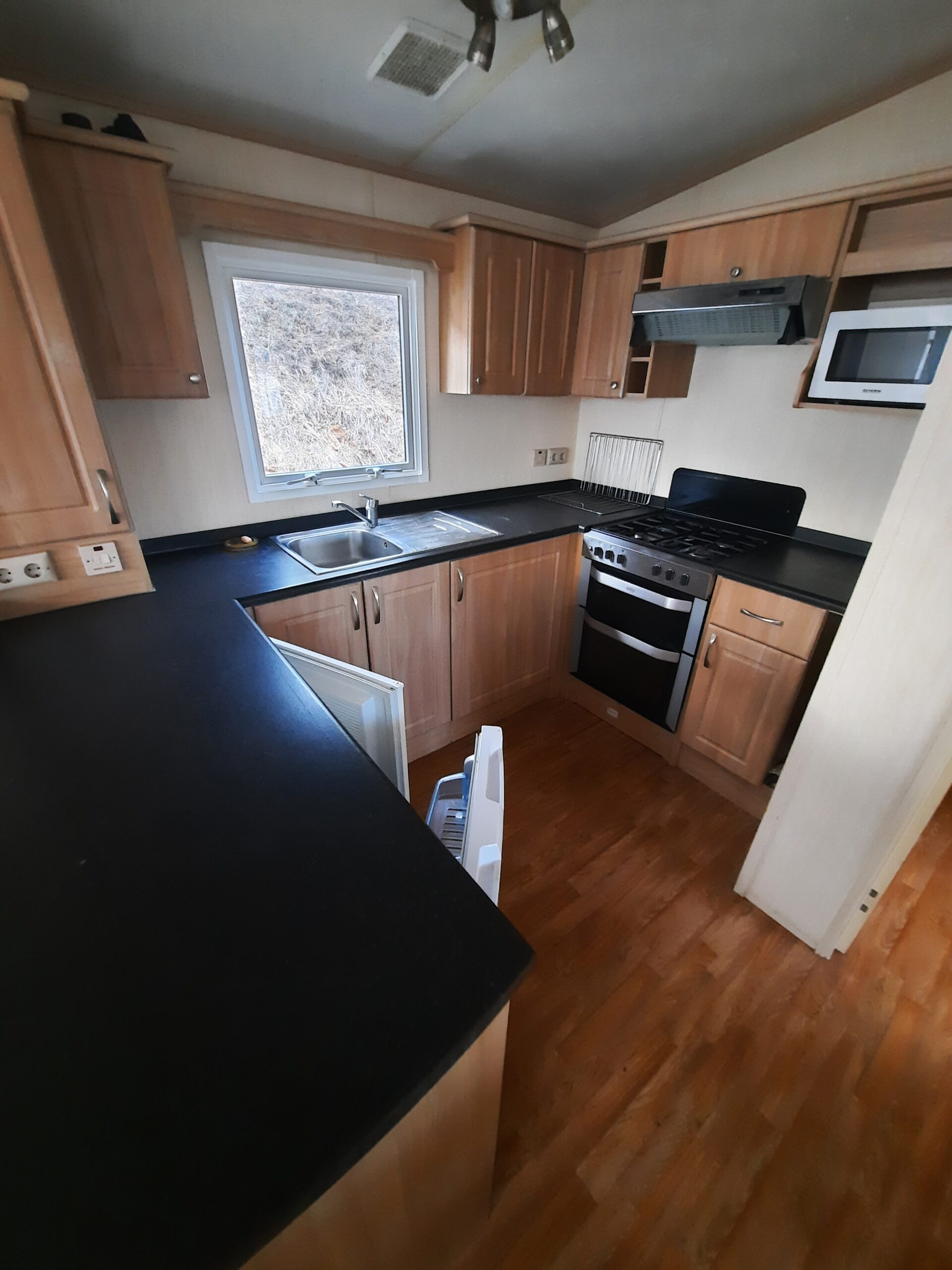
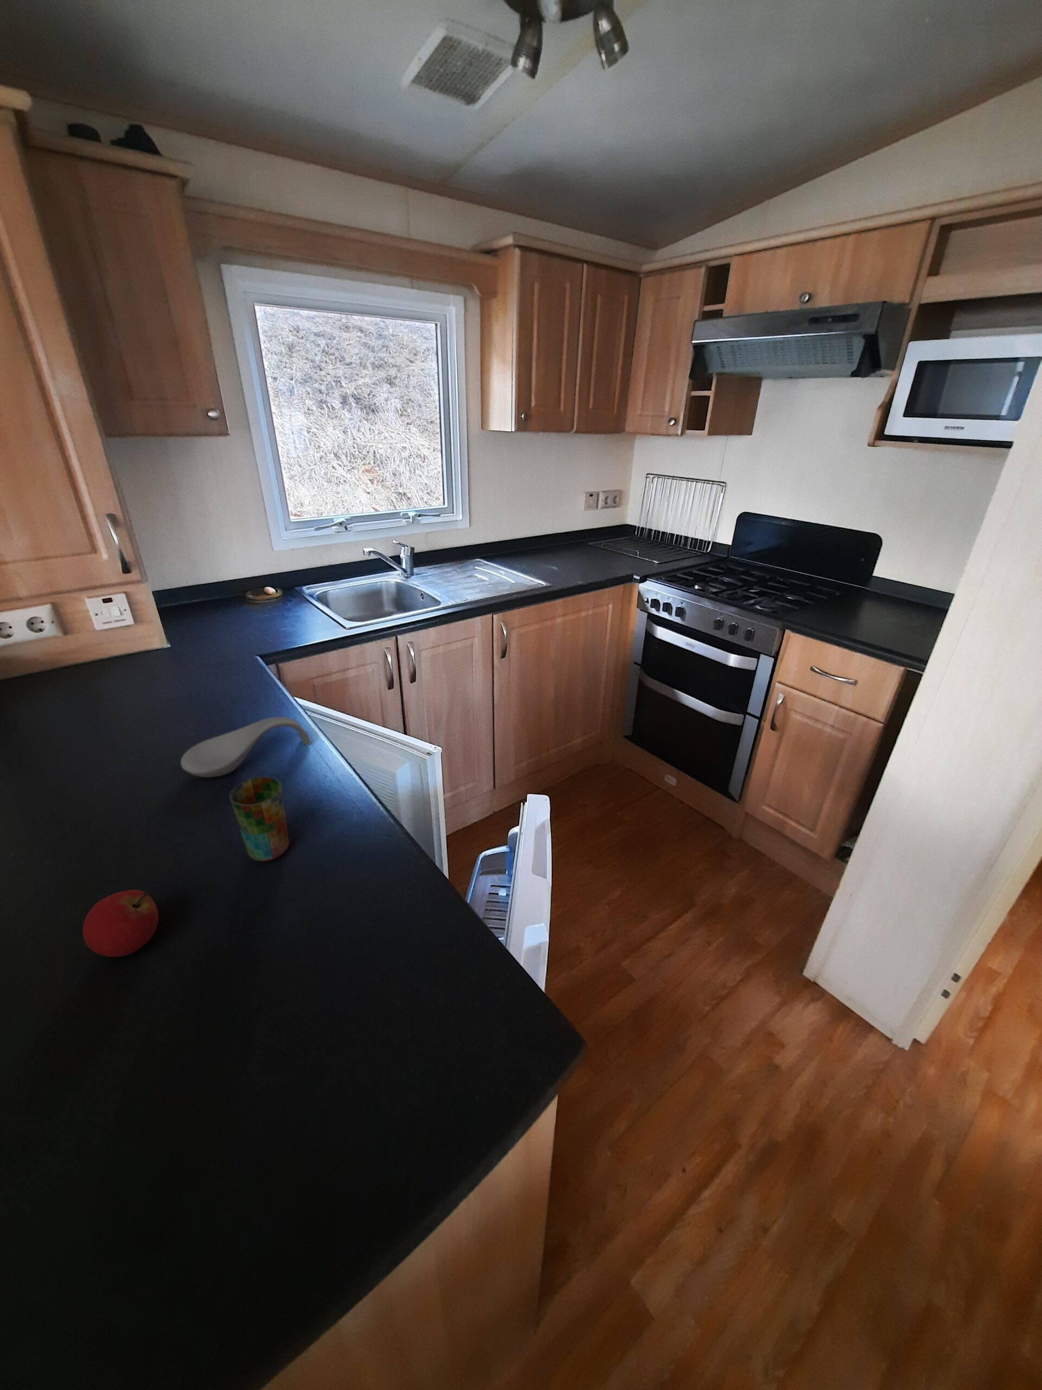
+ fruit [82,890,159,958]
+ spoon rest [181,717,311,778]
+ cup [229,776,290,862]
